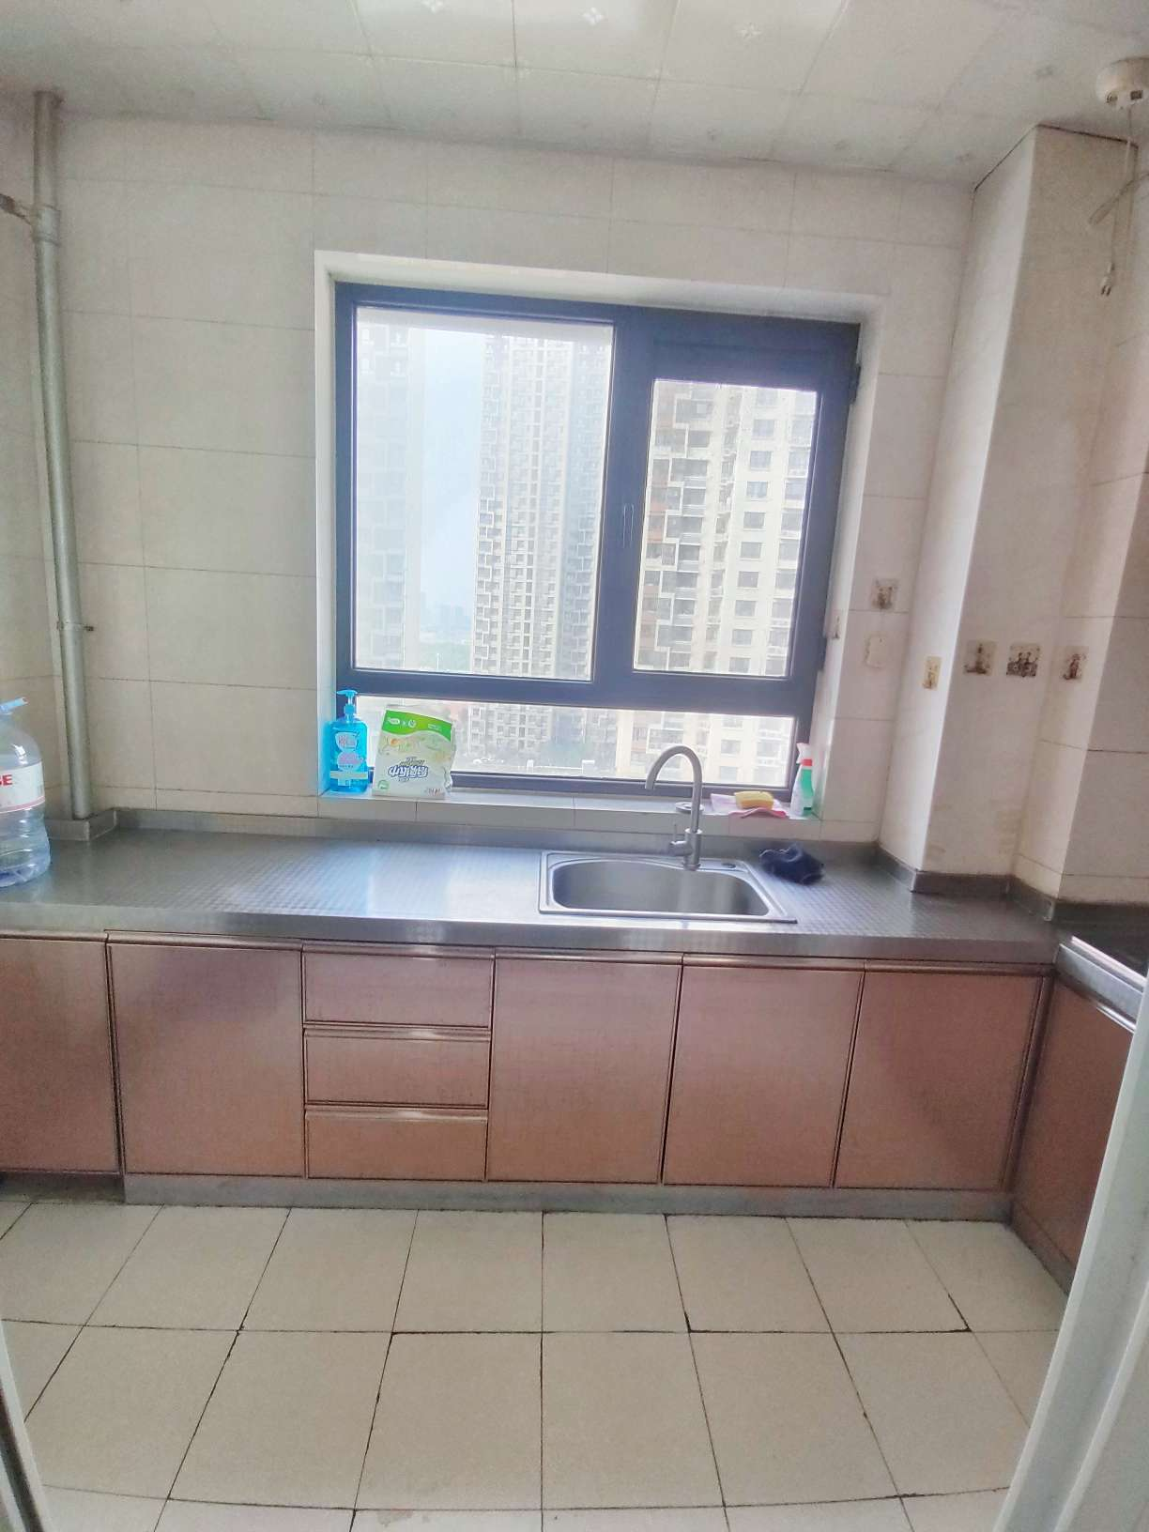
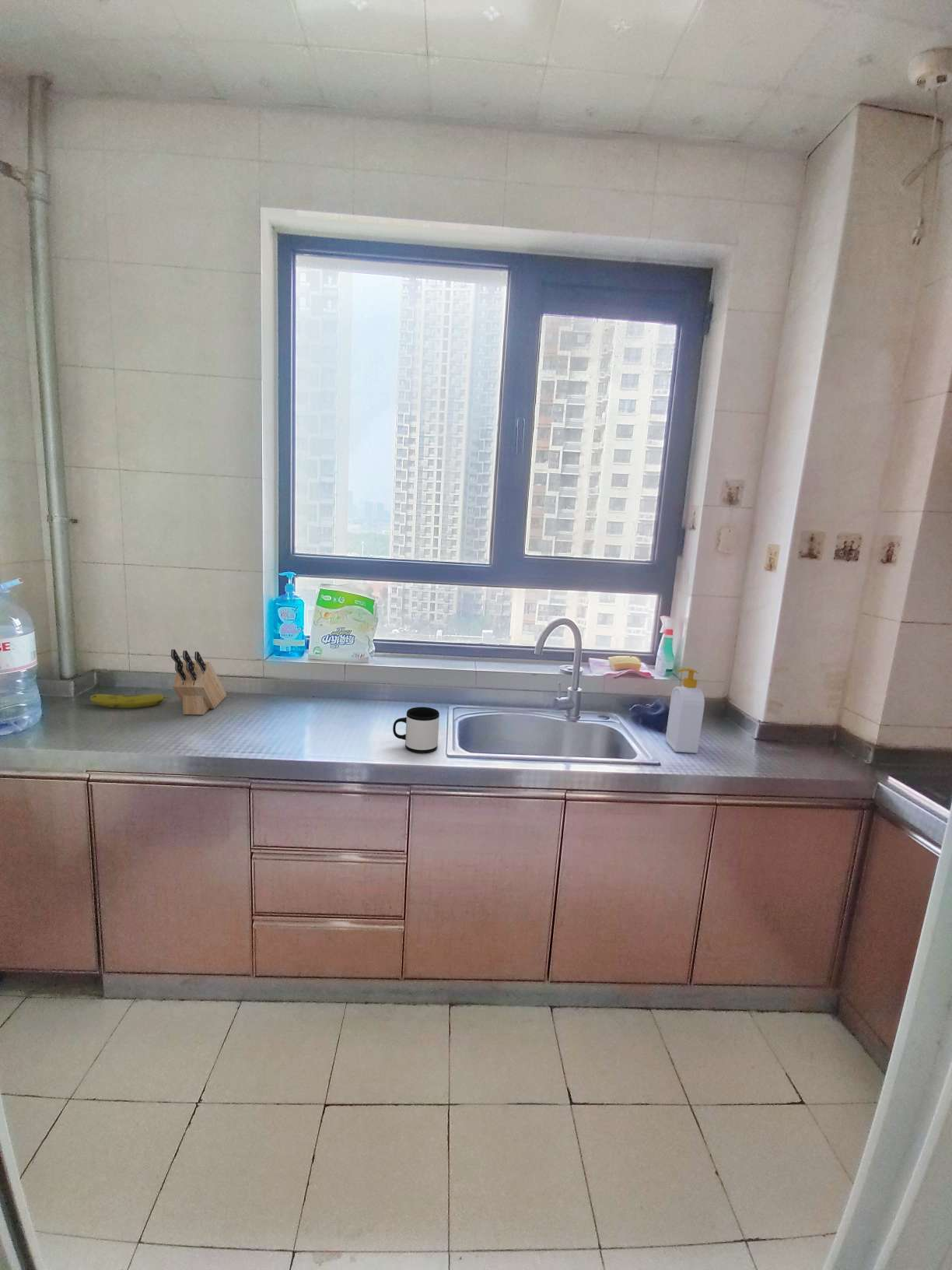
+ fruit [89,693,170,709]
+ soap bottle [665,668,705,754]
+ mug [392,707,440,753]
+ knife block [170,648,227,716]
